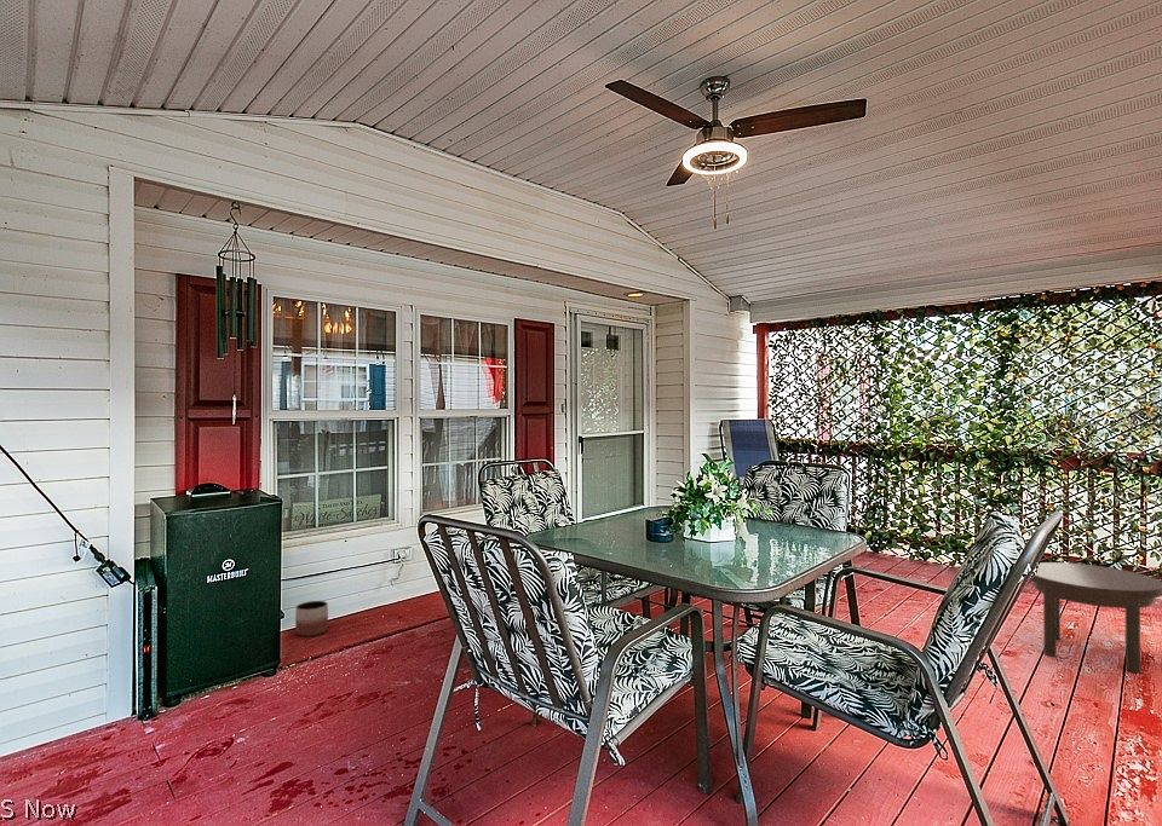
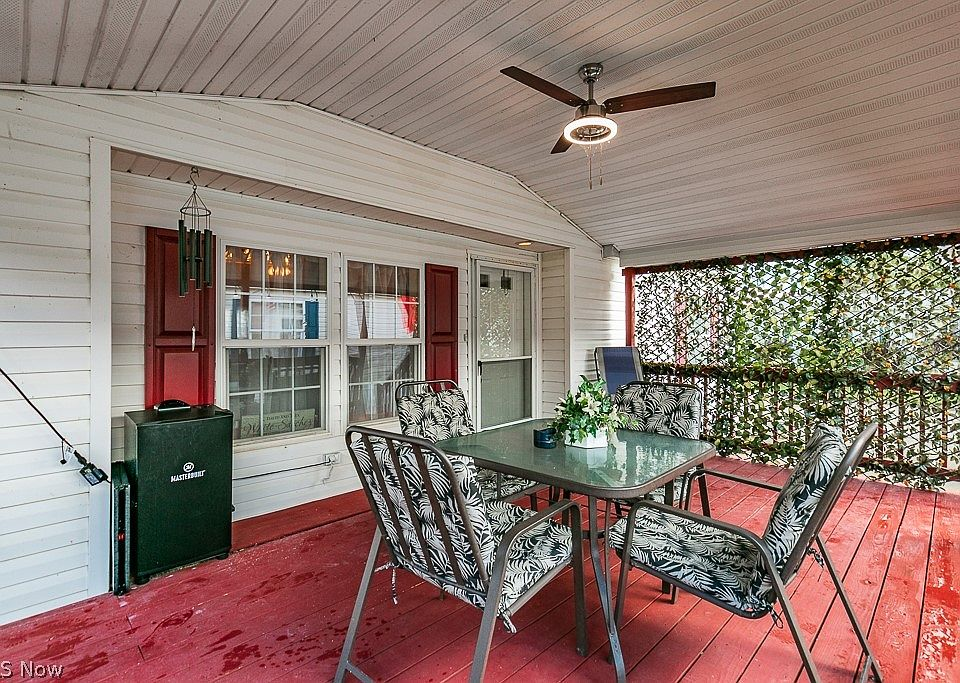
- planter [294,600,329,637]
- side table [1029,561,1162,675]
